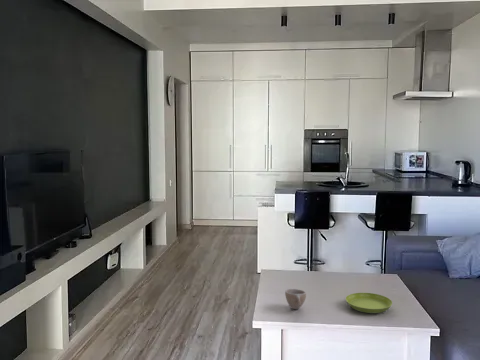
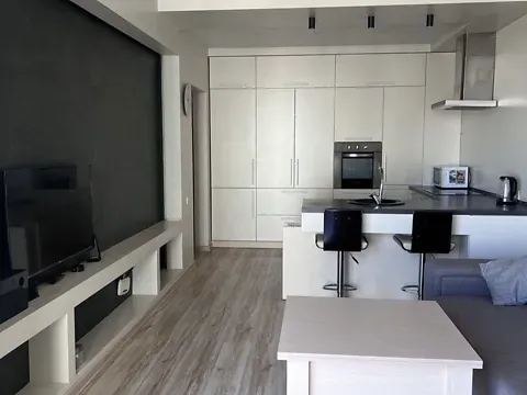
- cup [284,288,307,310]
- saucer [345,292,393,314]
